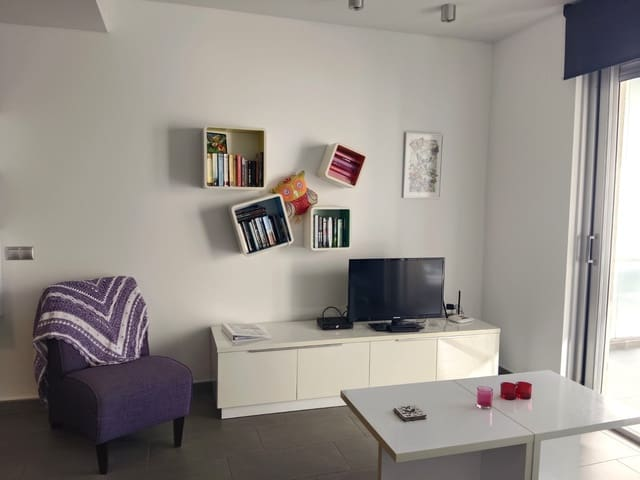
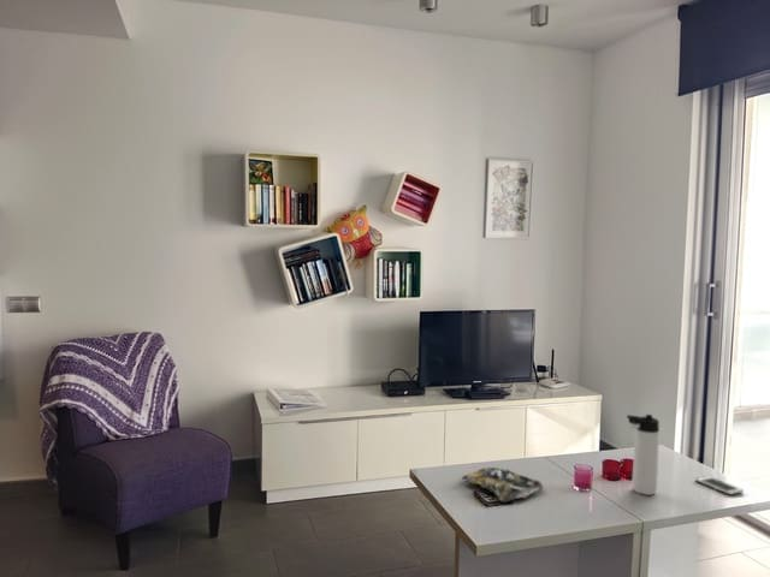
+ thermos bottle [626,414,661,496]
+ cell phone [694,475,745,496]
+ magazine [460,466,545,504]
